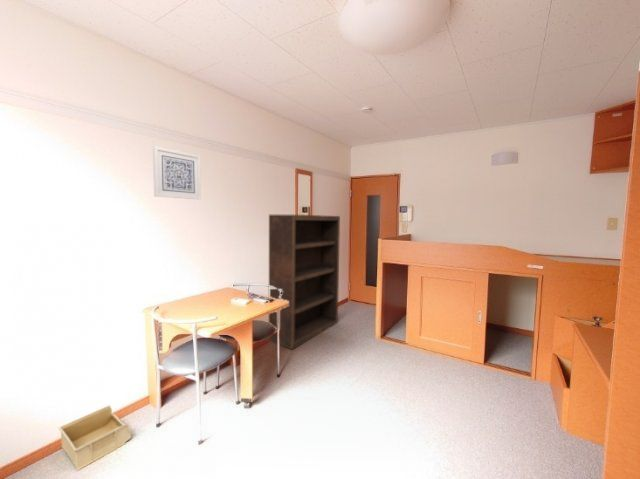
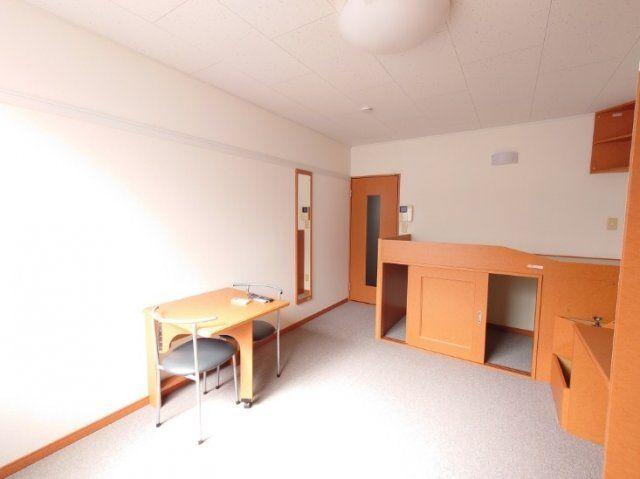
- storage bin [58,405,132,472]
- wall art [152,145,202,201]
- bookshelf [268,214,341,350]
